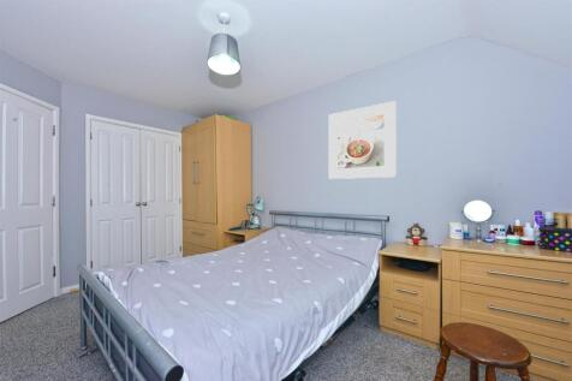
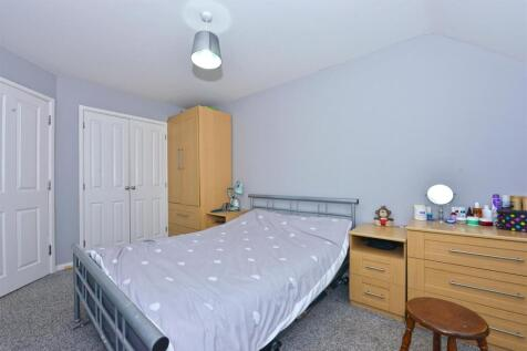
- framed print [327,100,398,180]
